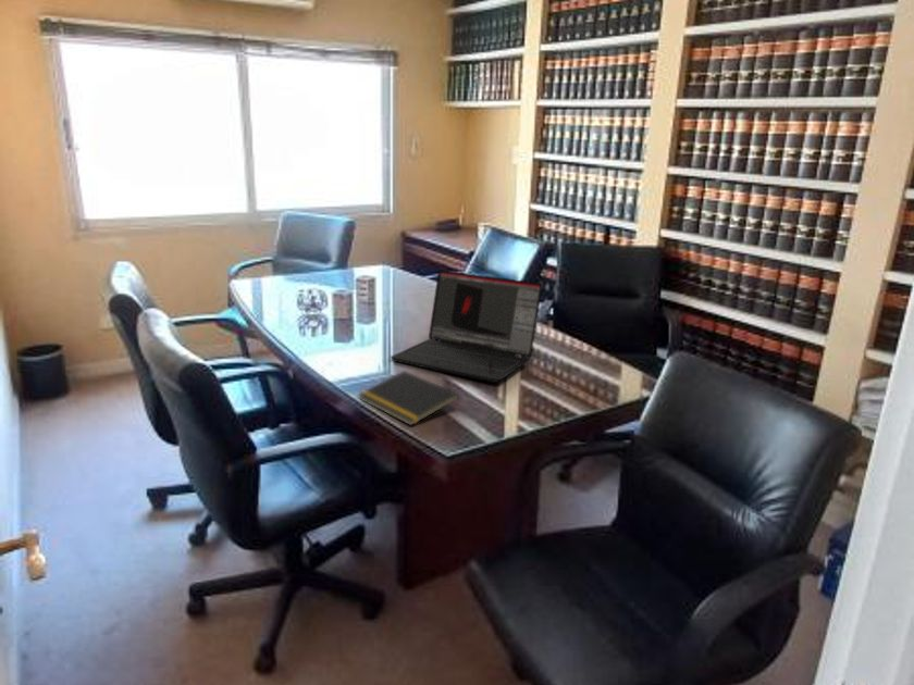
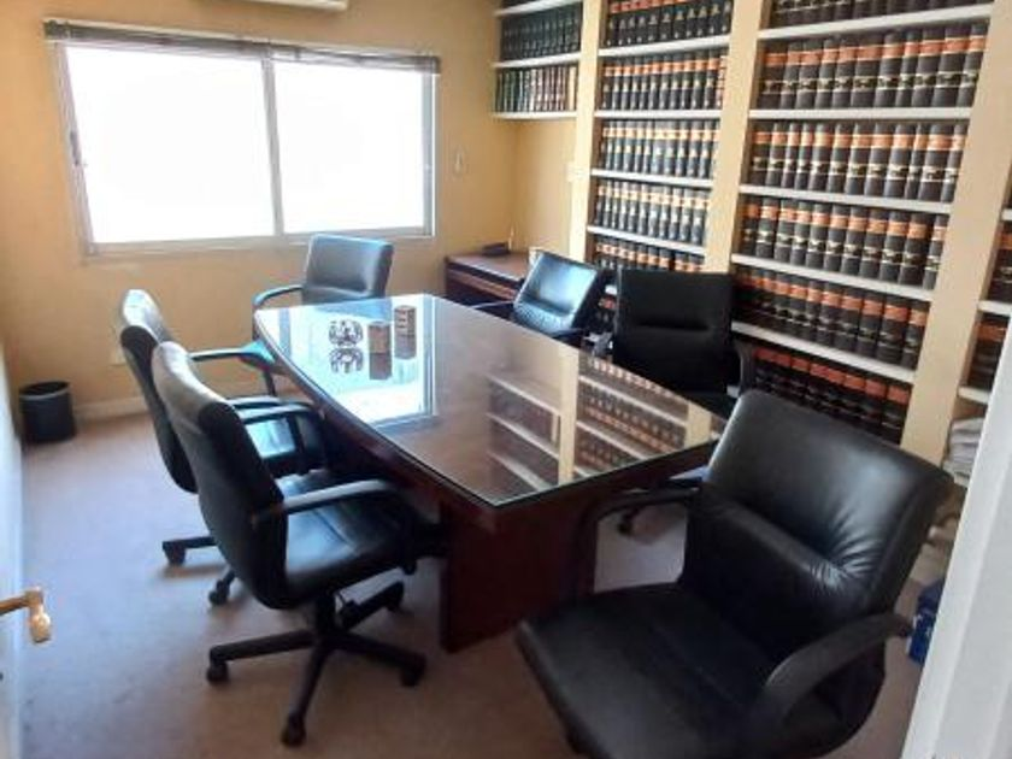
- laptop [390,269,544,384]
- notepad [357,370,460,426]
